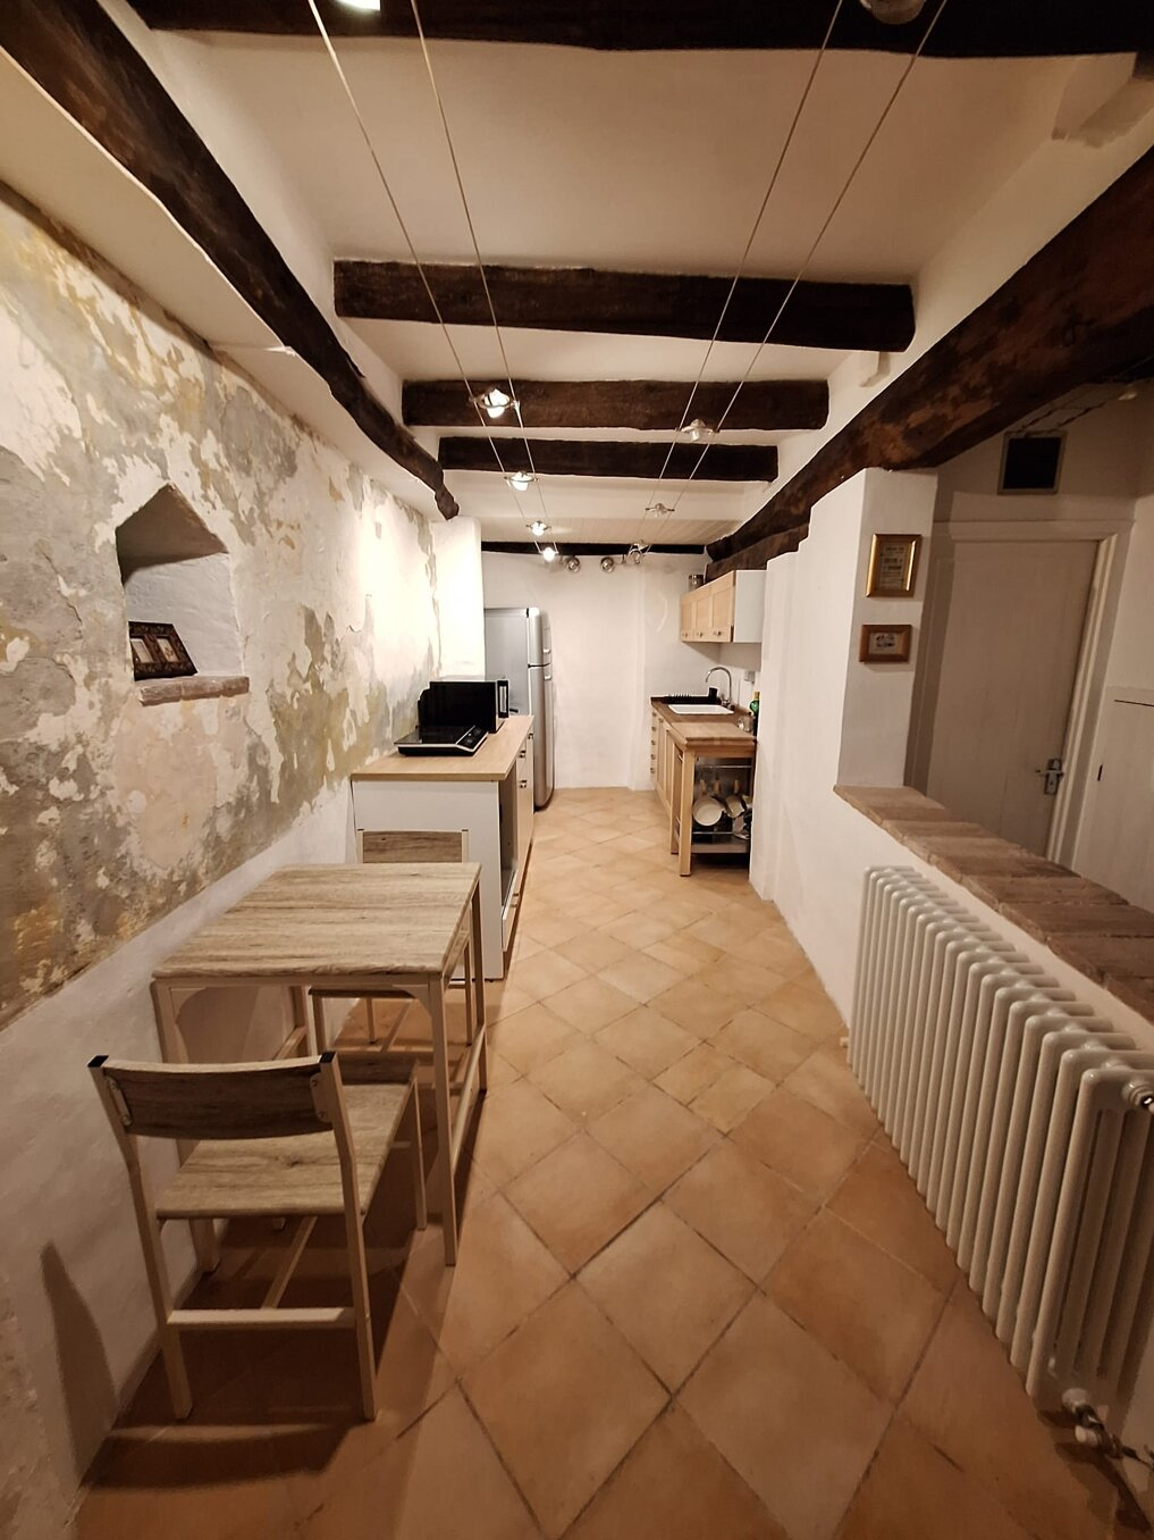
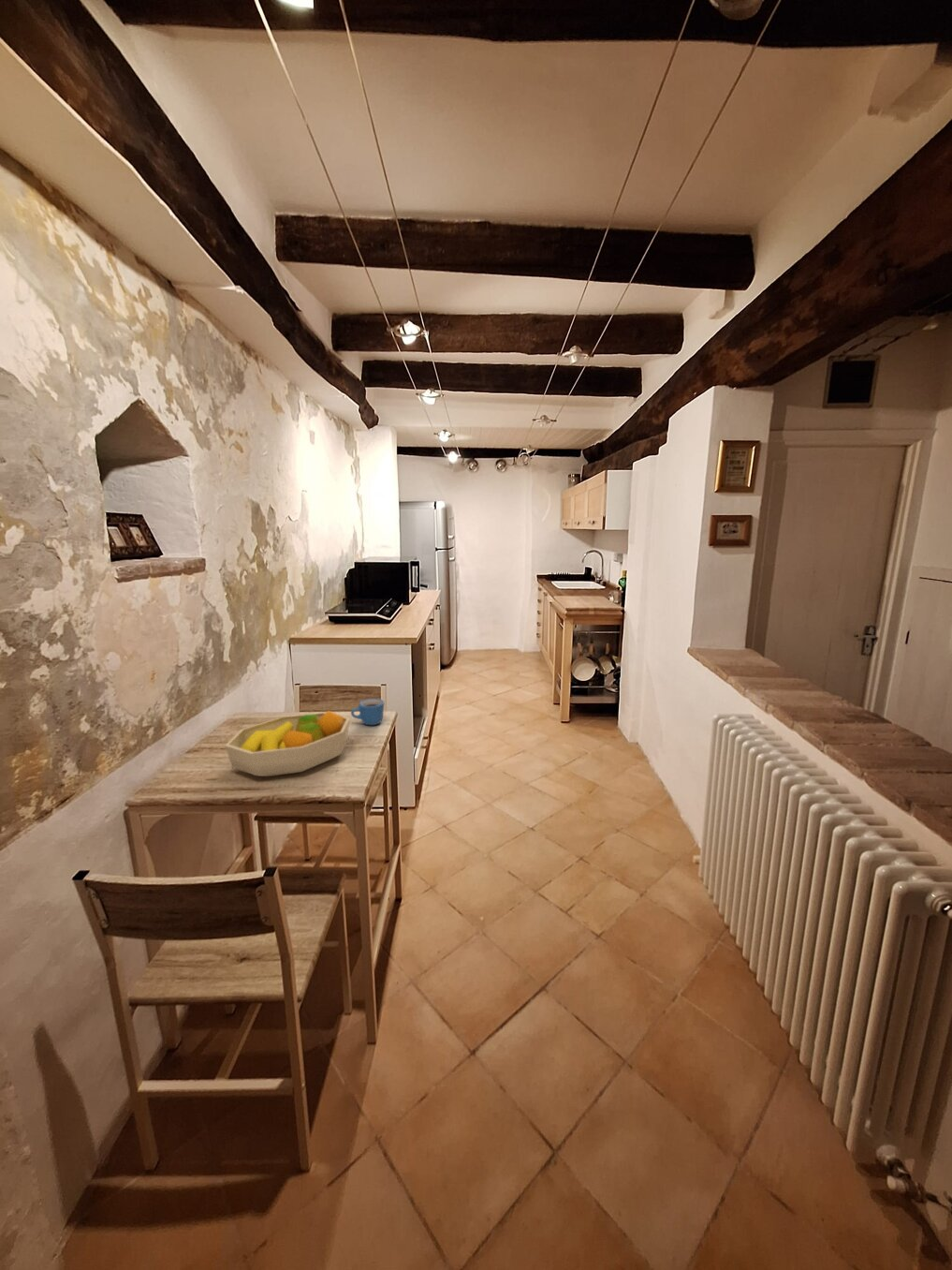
+ fruit bowl [225,710,351,777]
+ mug [350,698,385,726]
